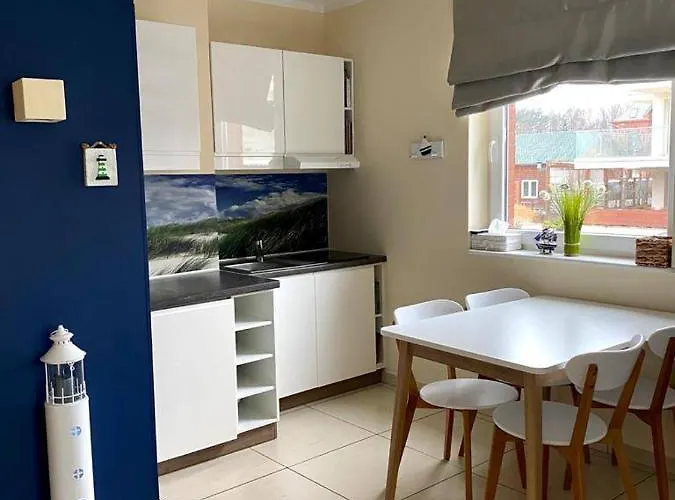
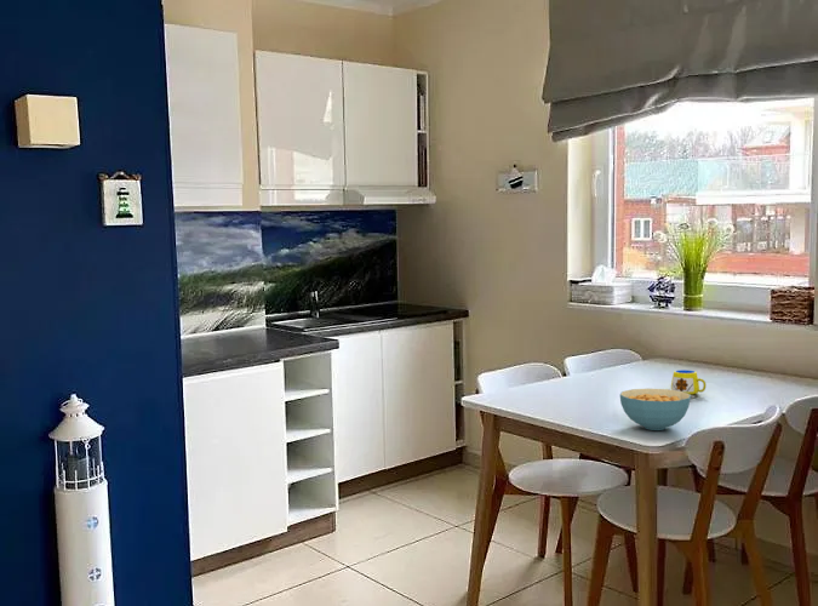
+ cereal bowl [619,388,692,431]
+ mug [670,368,708,399]
